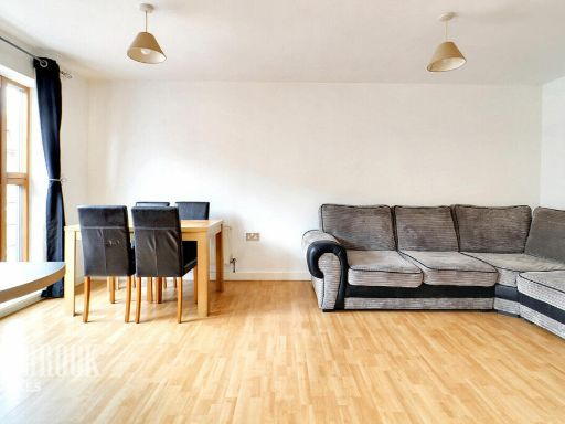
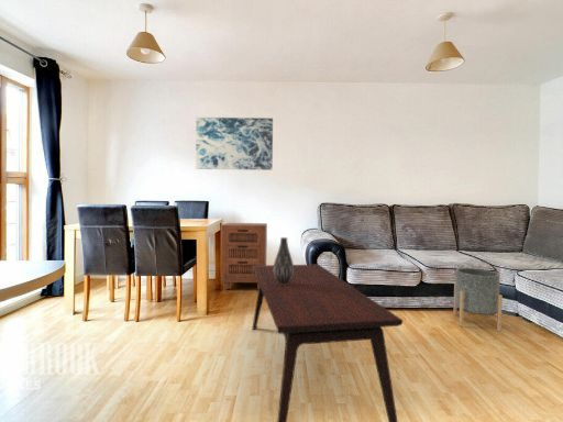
+ wall art [195,116,274,171]
+ vase [273,236,295,285]
+ planter [453,267,504,333]
+ cabinet [220,222,268,291]
+ coffee table [252,263,404,422]
